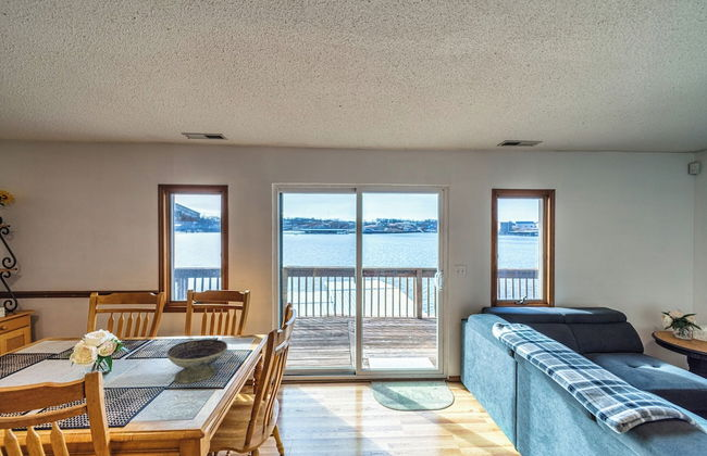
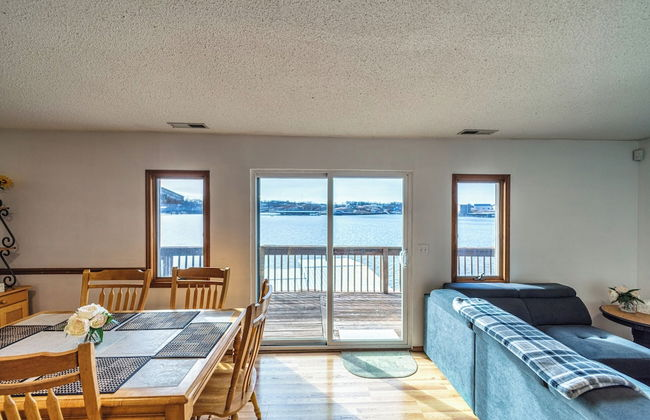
- decorative bowl [165,339,228,384]
